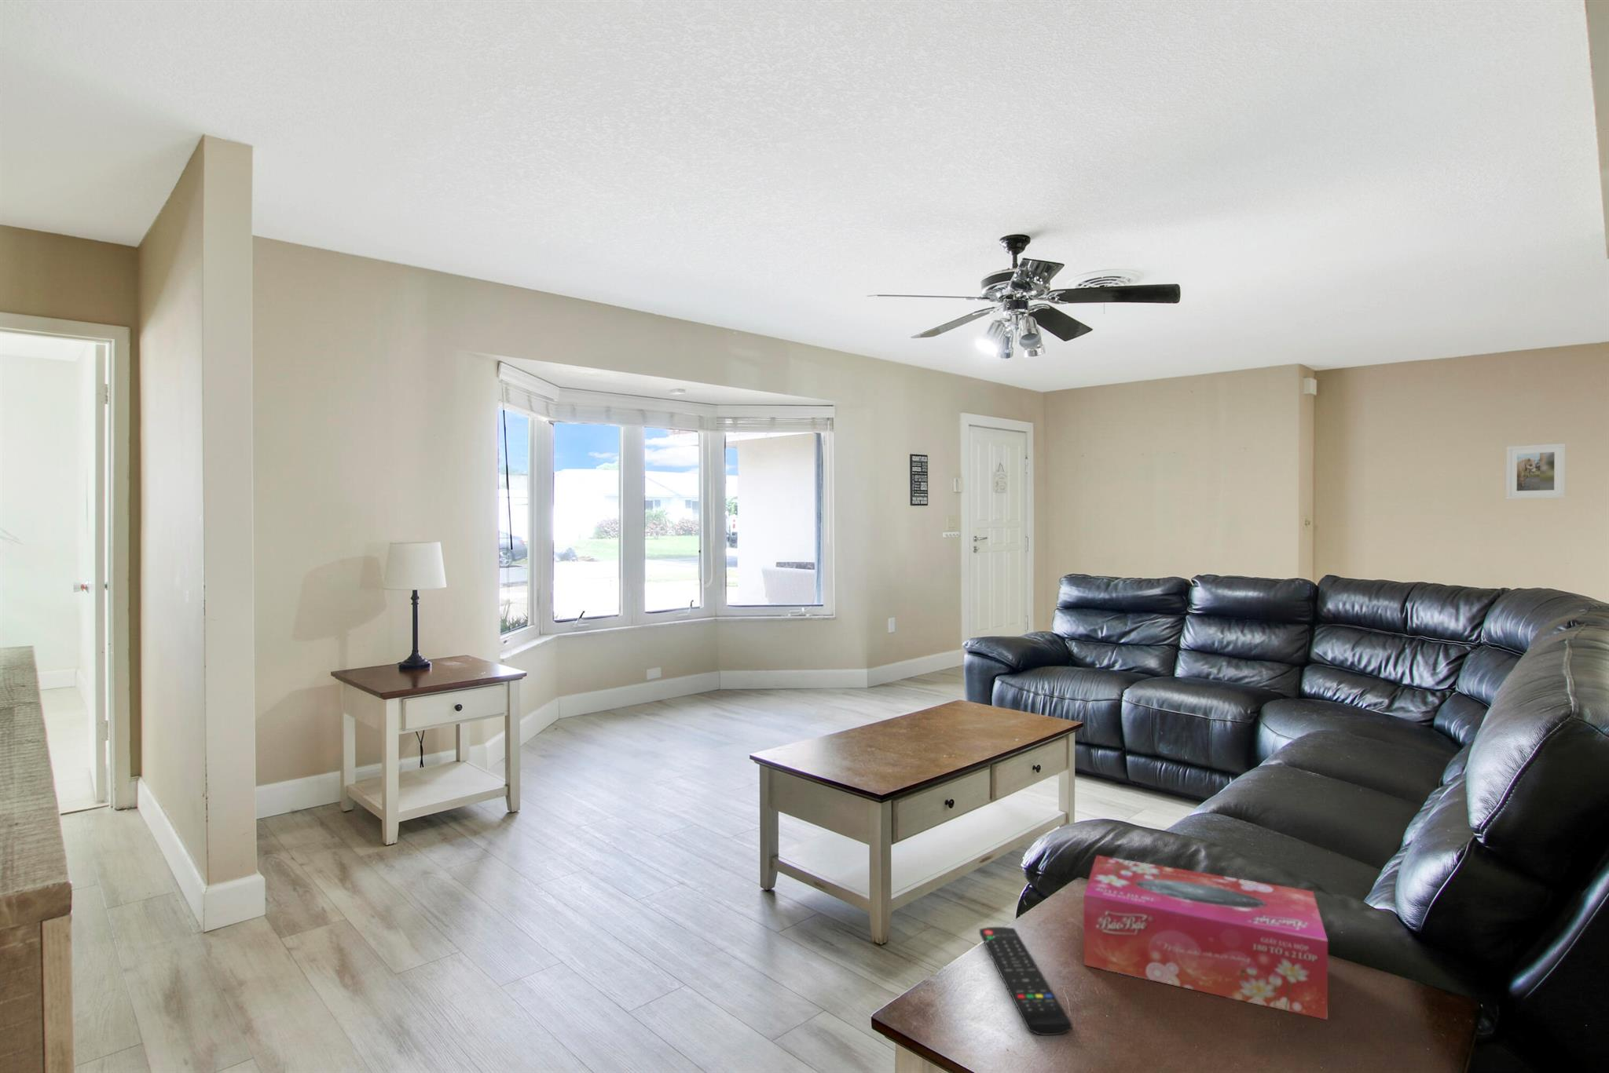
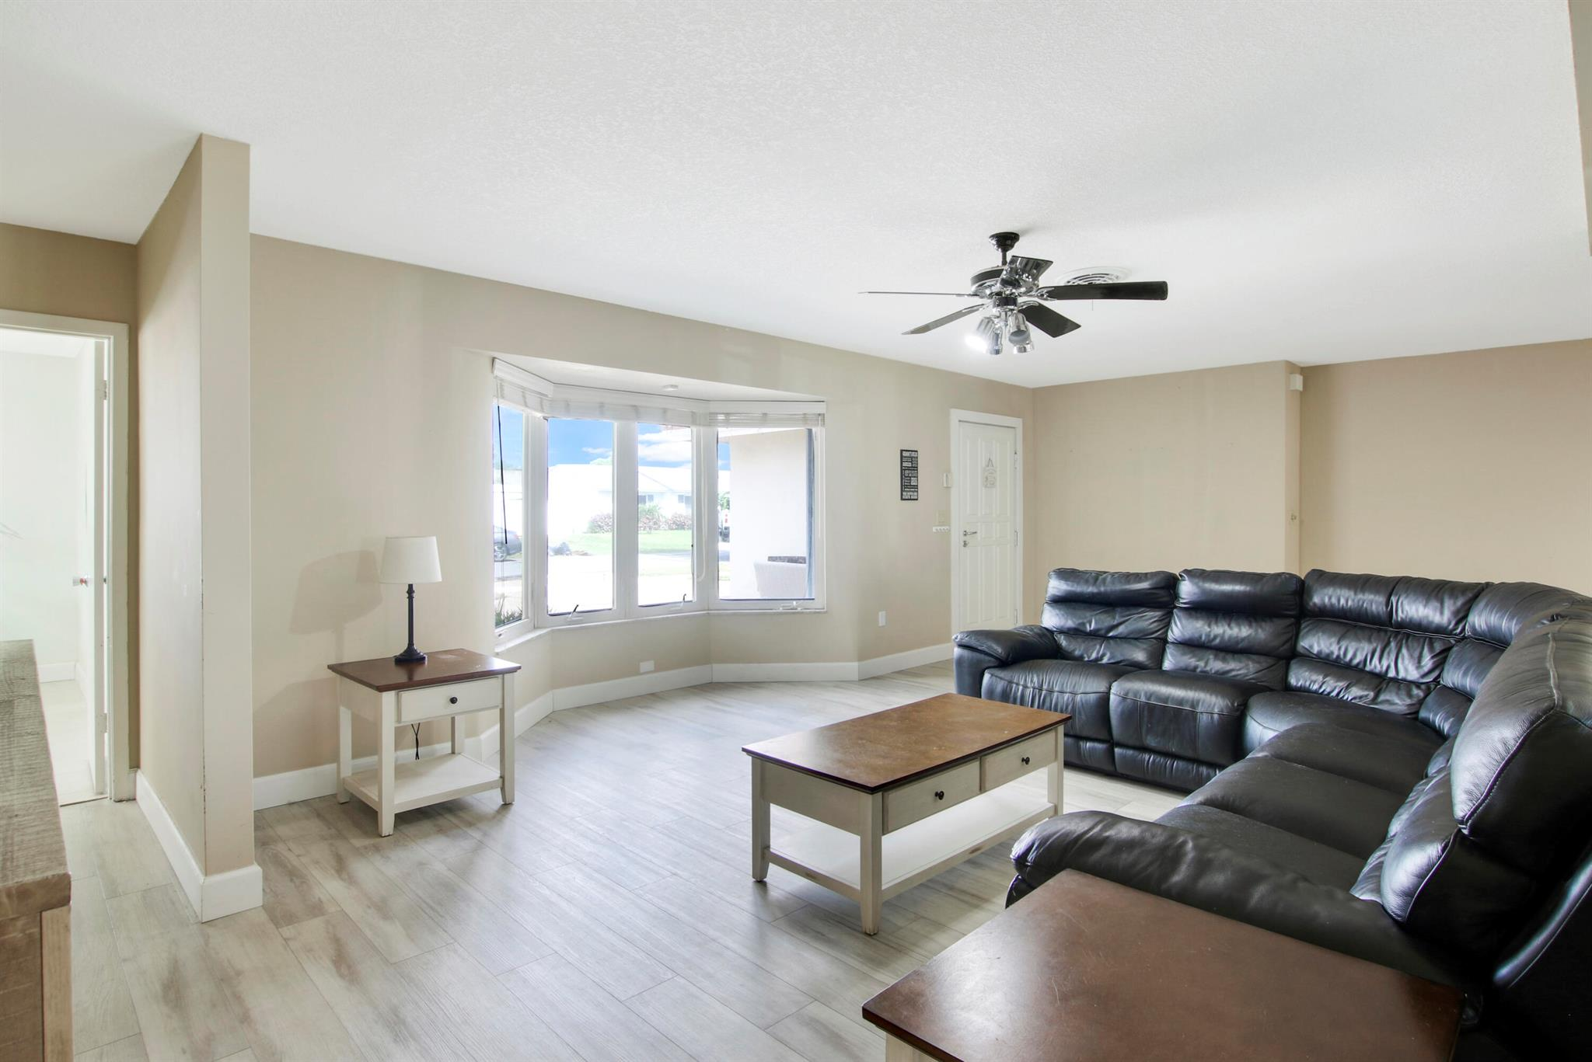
- tissue box [1083,855,1329,1020]
- remote control [979,926,1072,1036]
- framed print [1505,443,1567,501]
